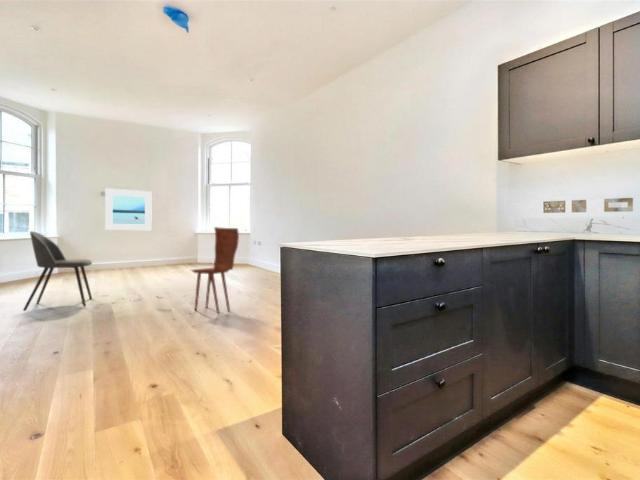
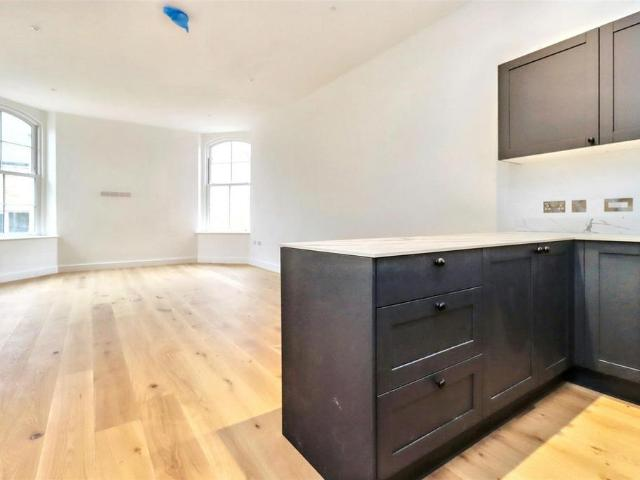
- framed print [104,187,153,231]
- dining chair [22,230,93,312]
- dining chair [189,226,240,315]
